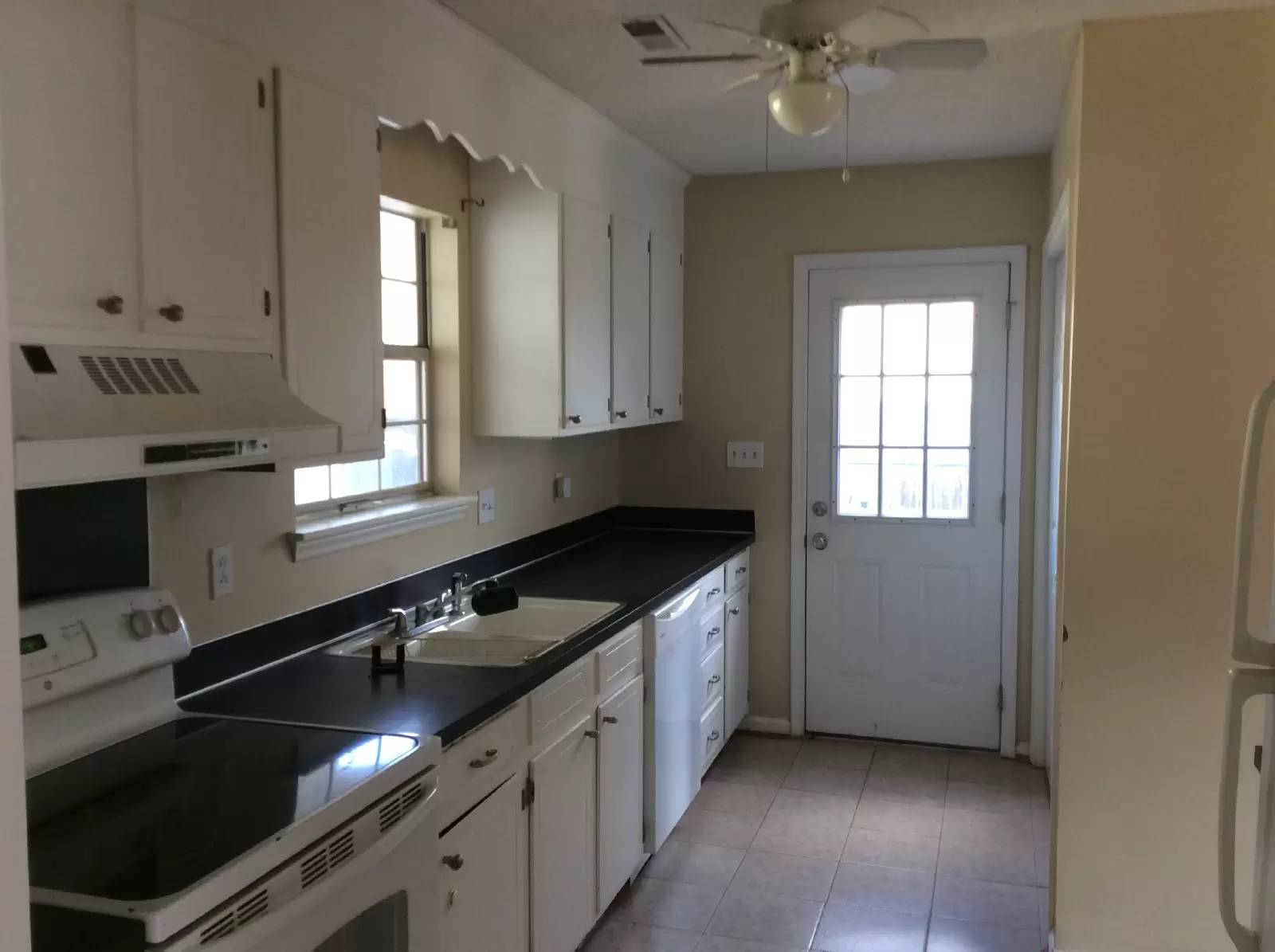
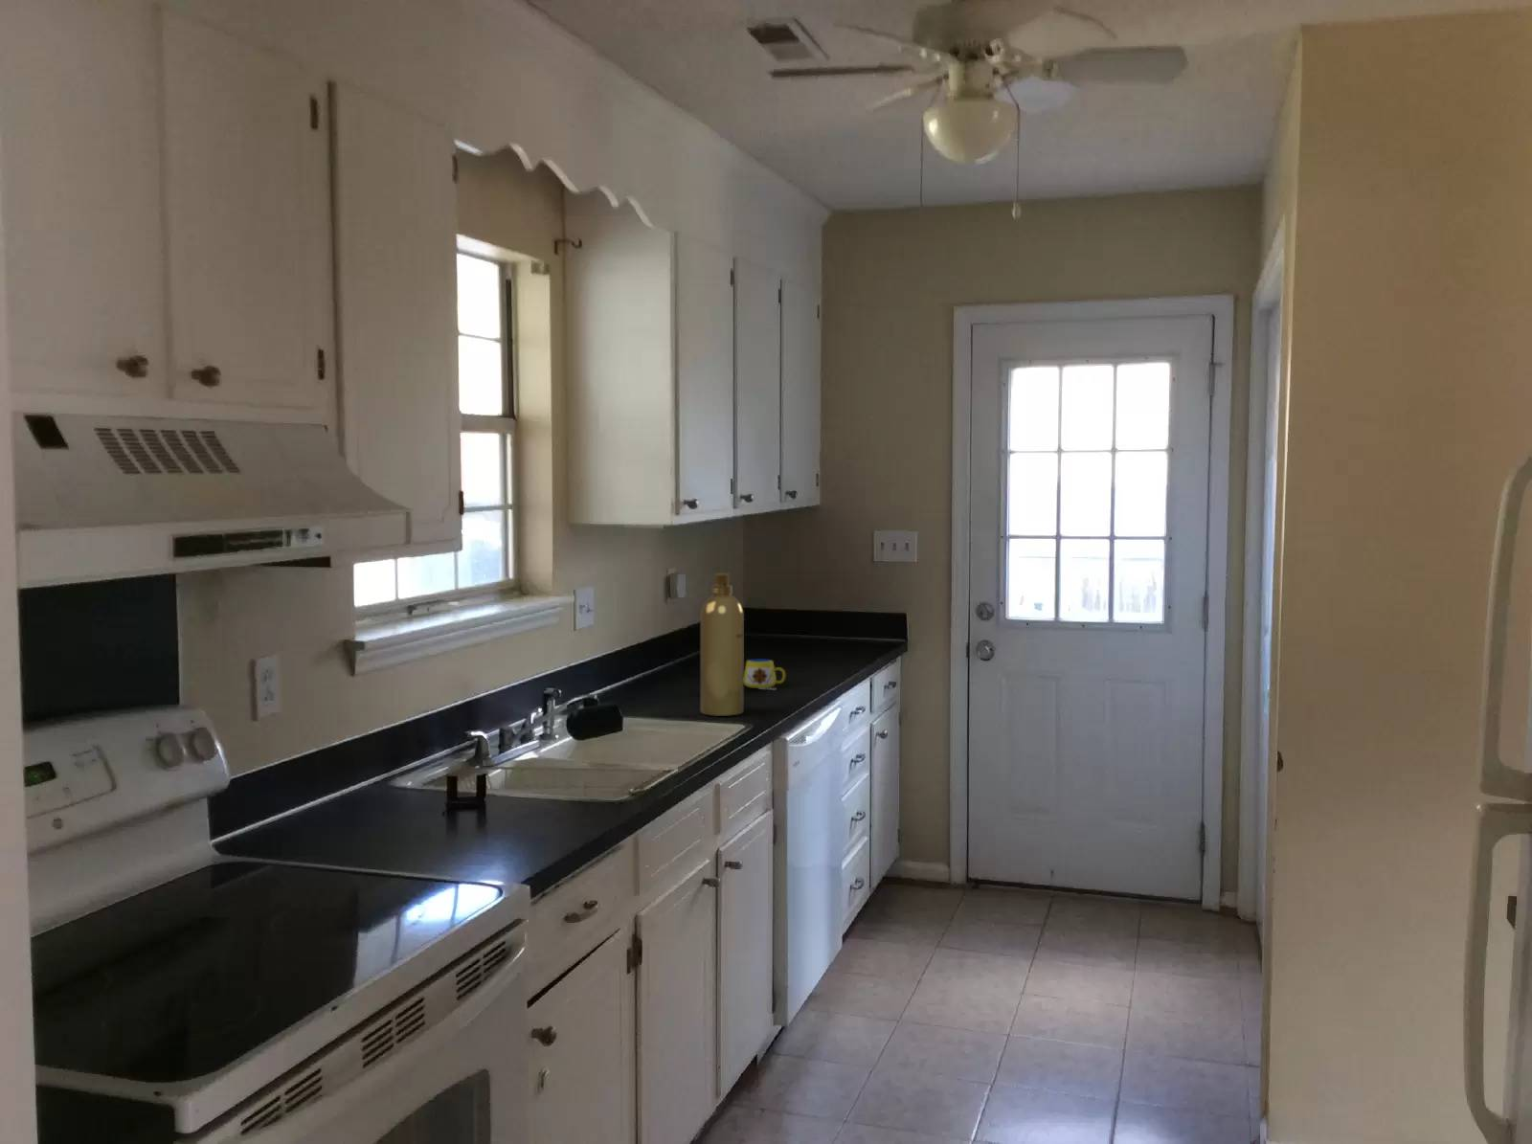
+ spray bottle [701,572,745,717]
+ mug [743,659,786,690]
